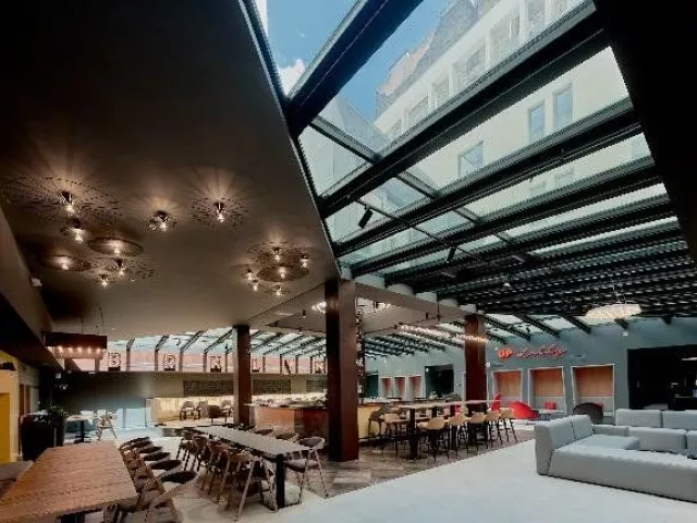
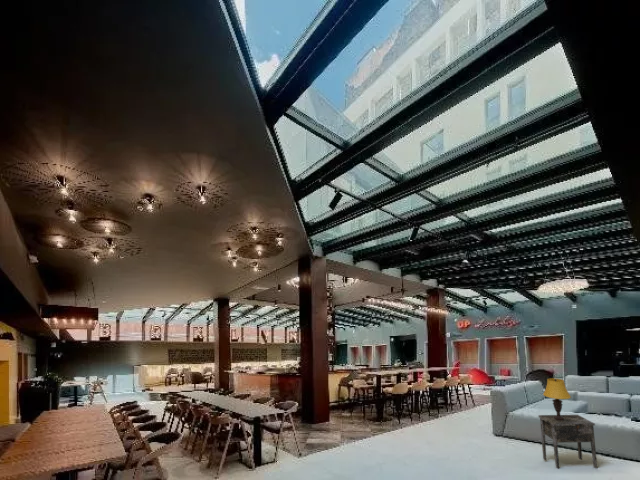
+ table lamp [542,377,572,420]
+ side table [537,414,598,470]
